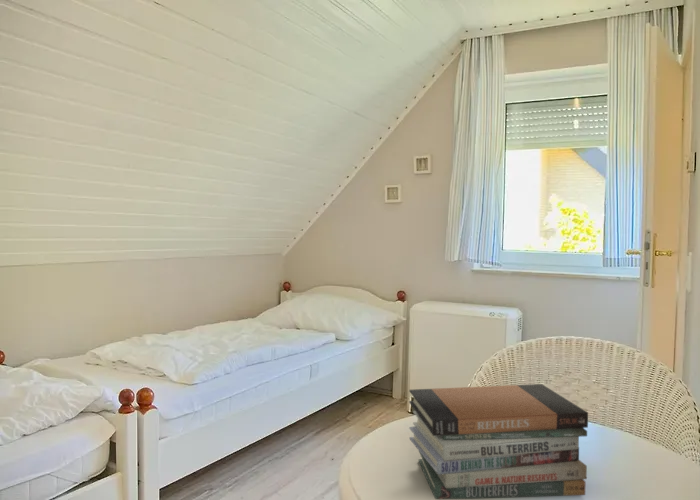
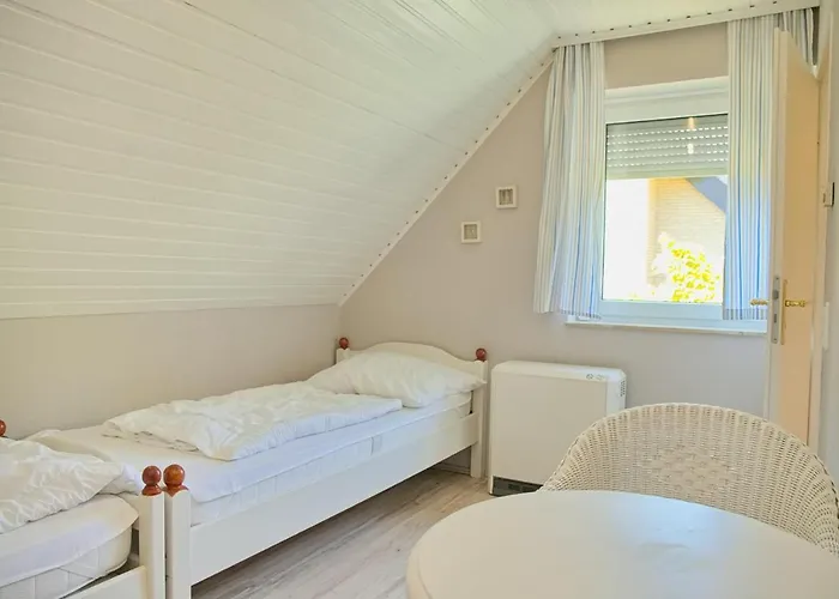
- book stack [408,383,589,500]
